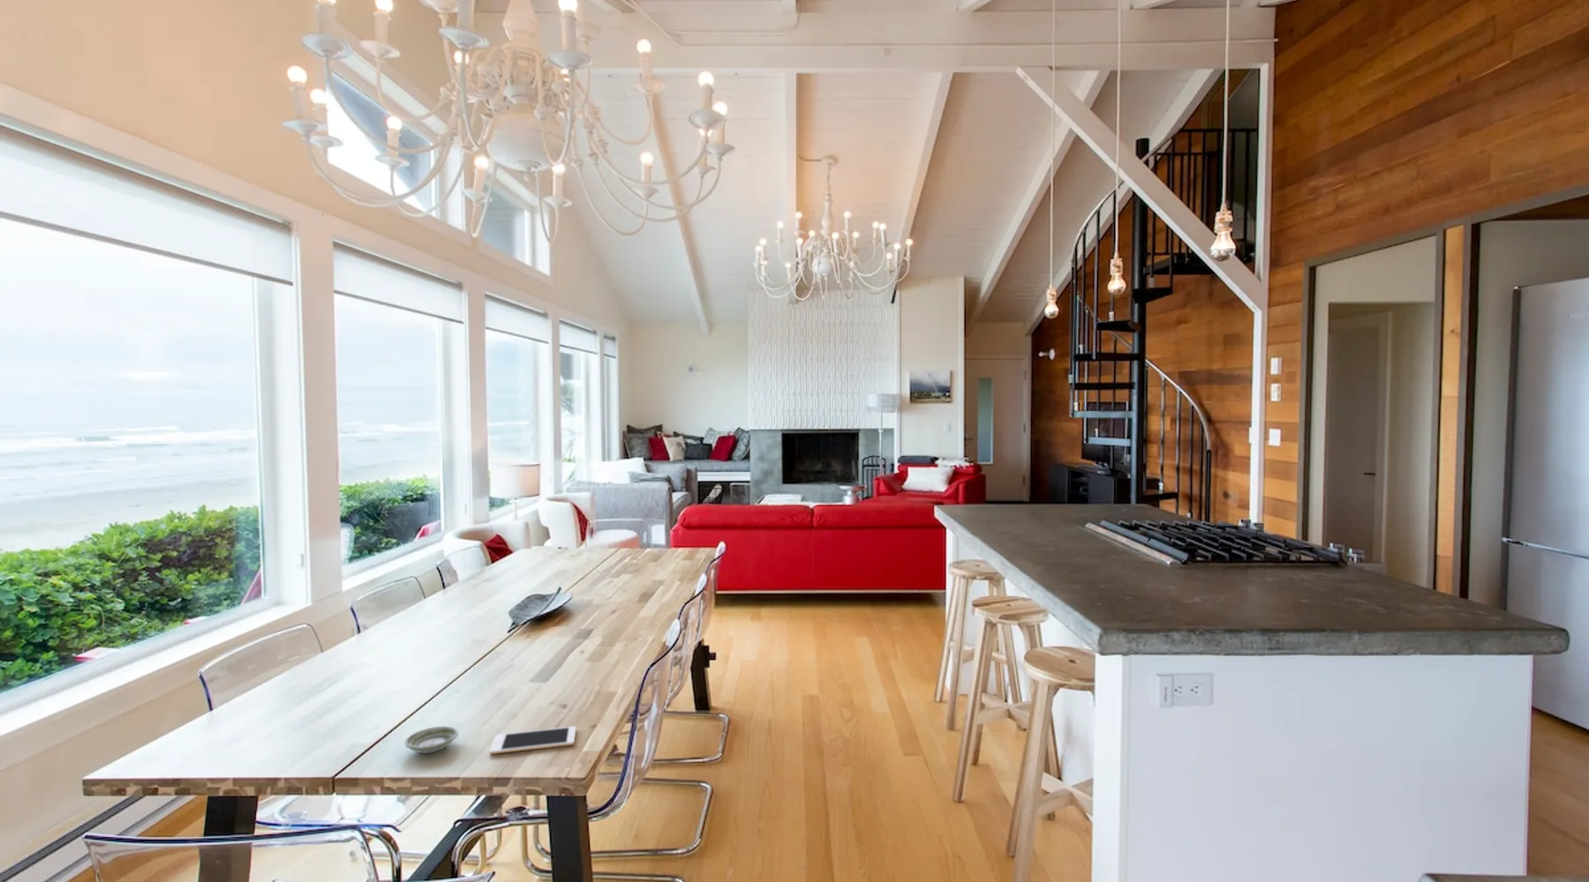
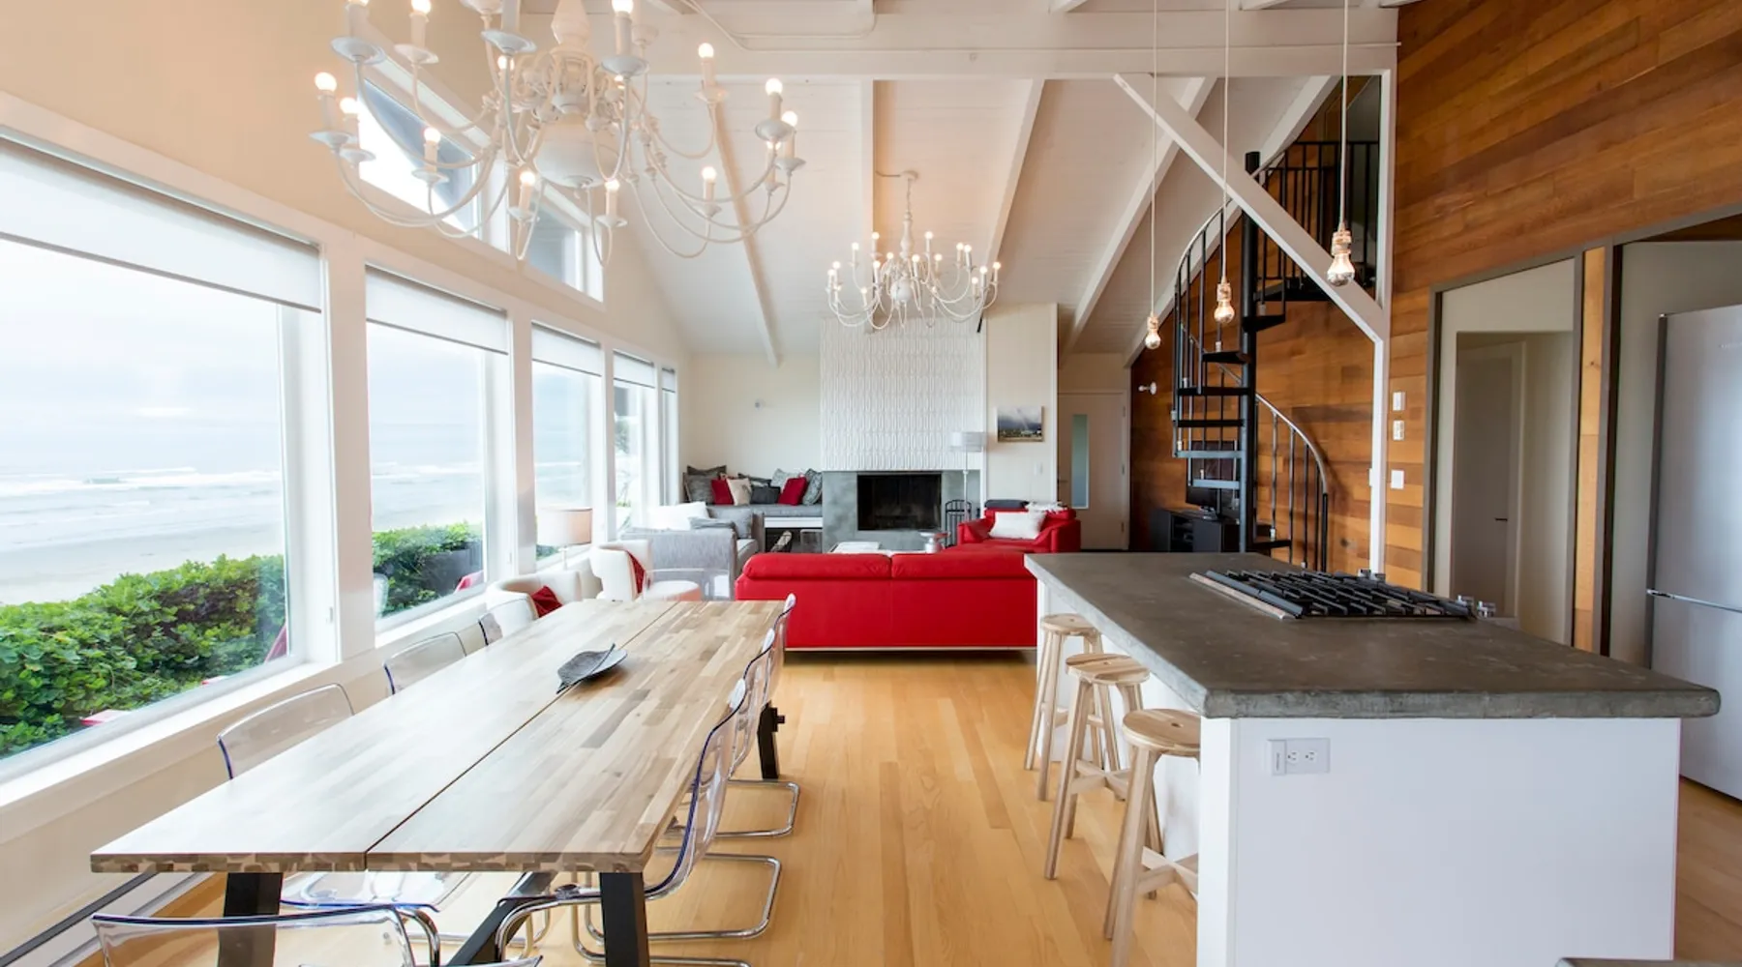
- cell phone [489,726,577,755]
- saucer [403,724,459,754]
